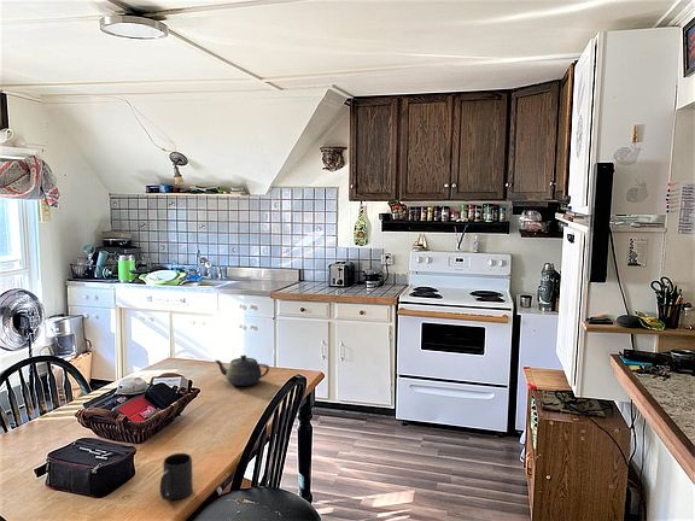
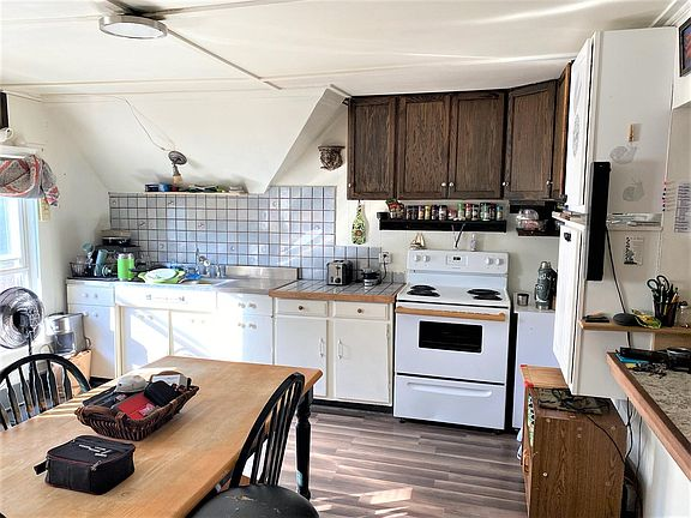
- teapot [214,355,270,387]
- mug [159,452,194,502]
